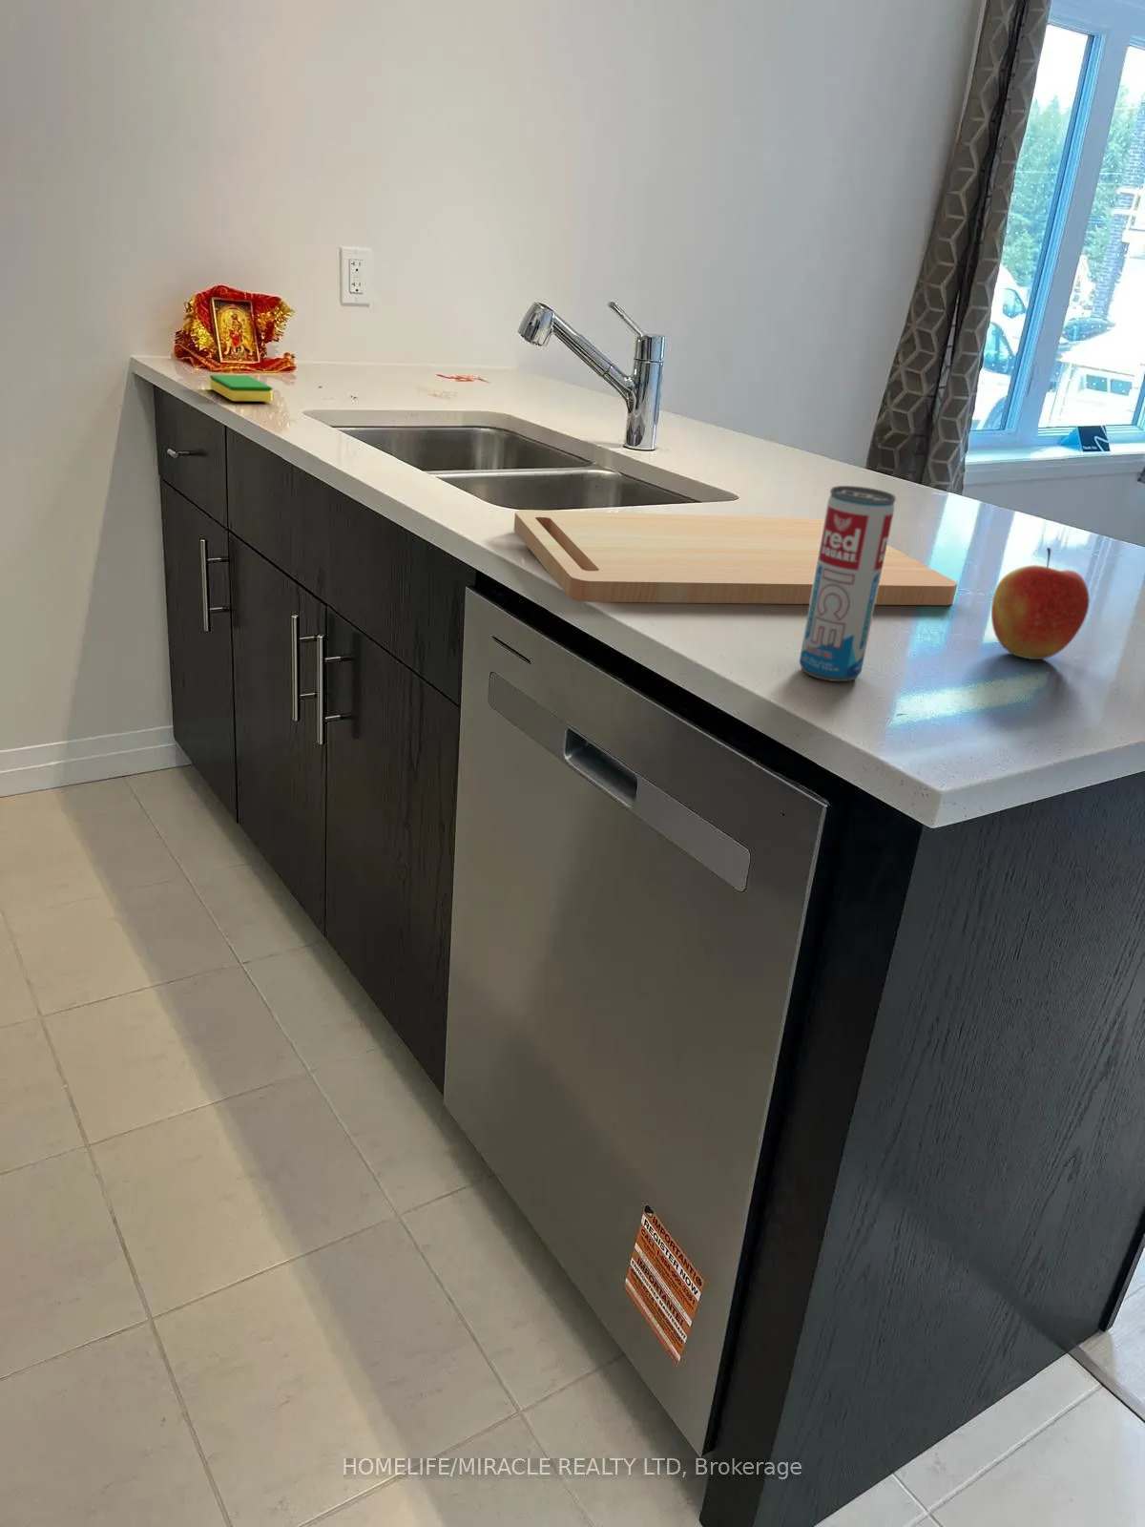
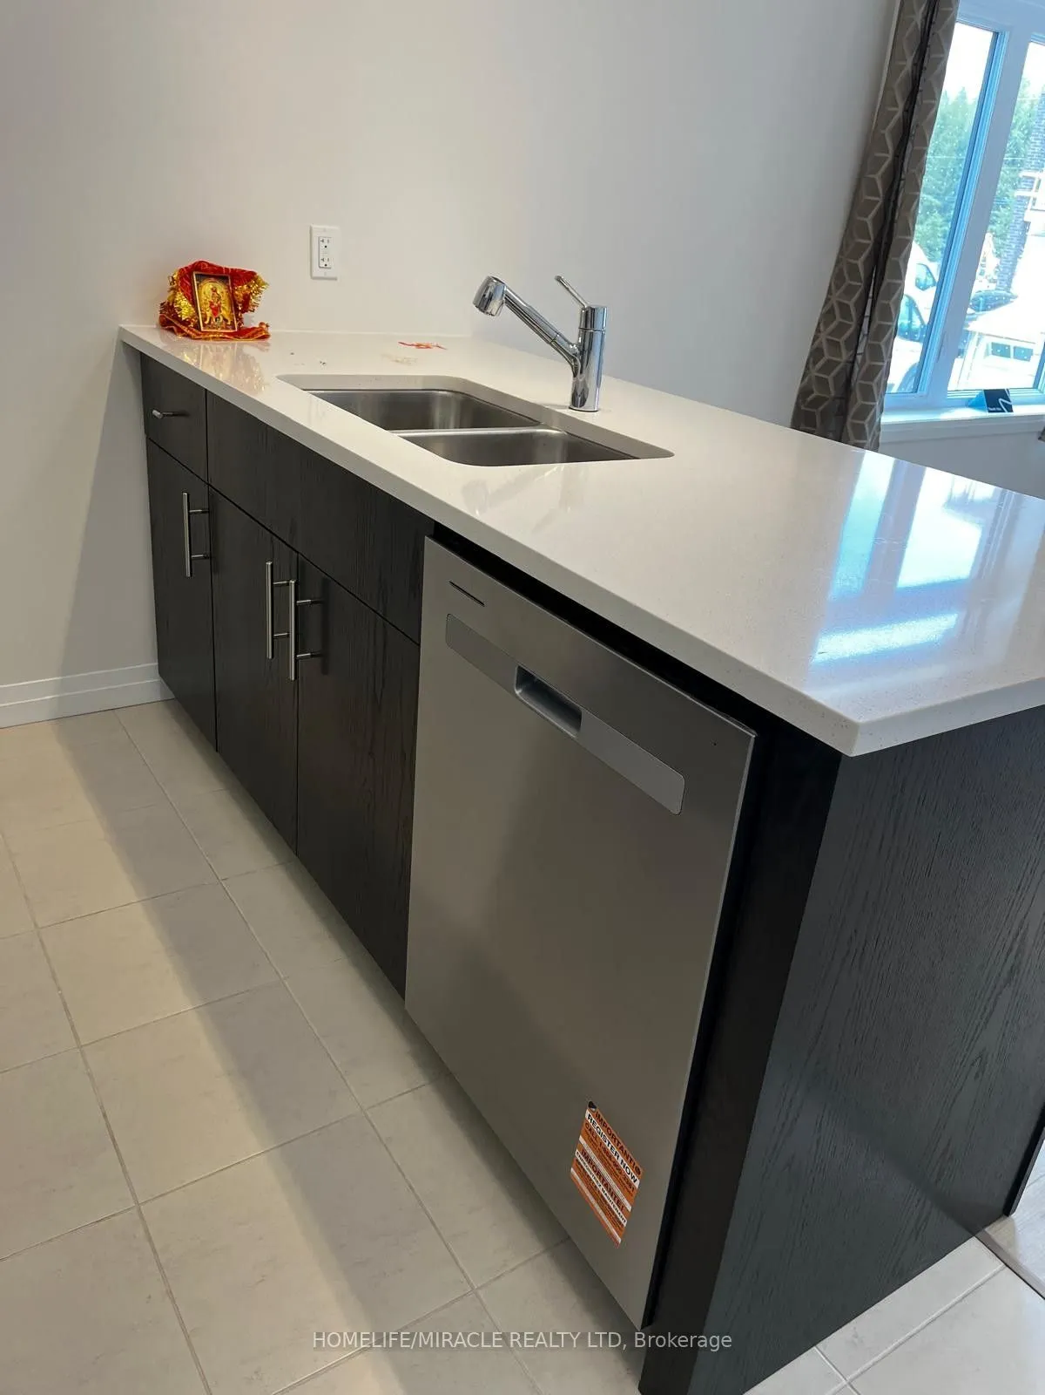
- apple [990,547,1091,660]
- dish sponge [209,374,273,403]
- cutting board [514,509,959,606]
- beverage can [799,485,897,683]
